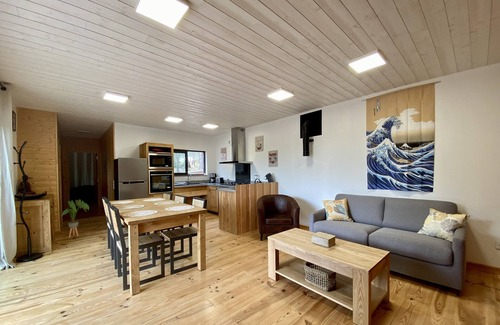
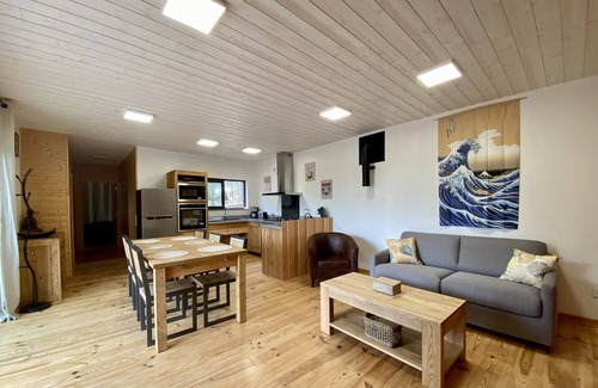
- house plant [61,199,90,238]
